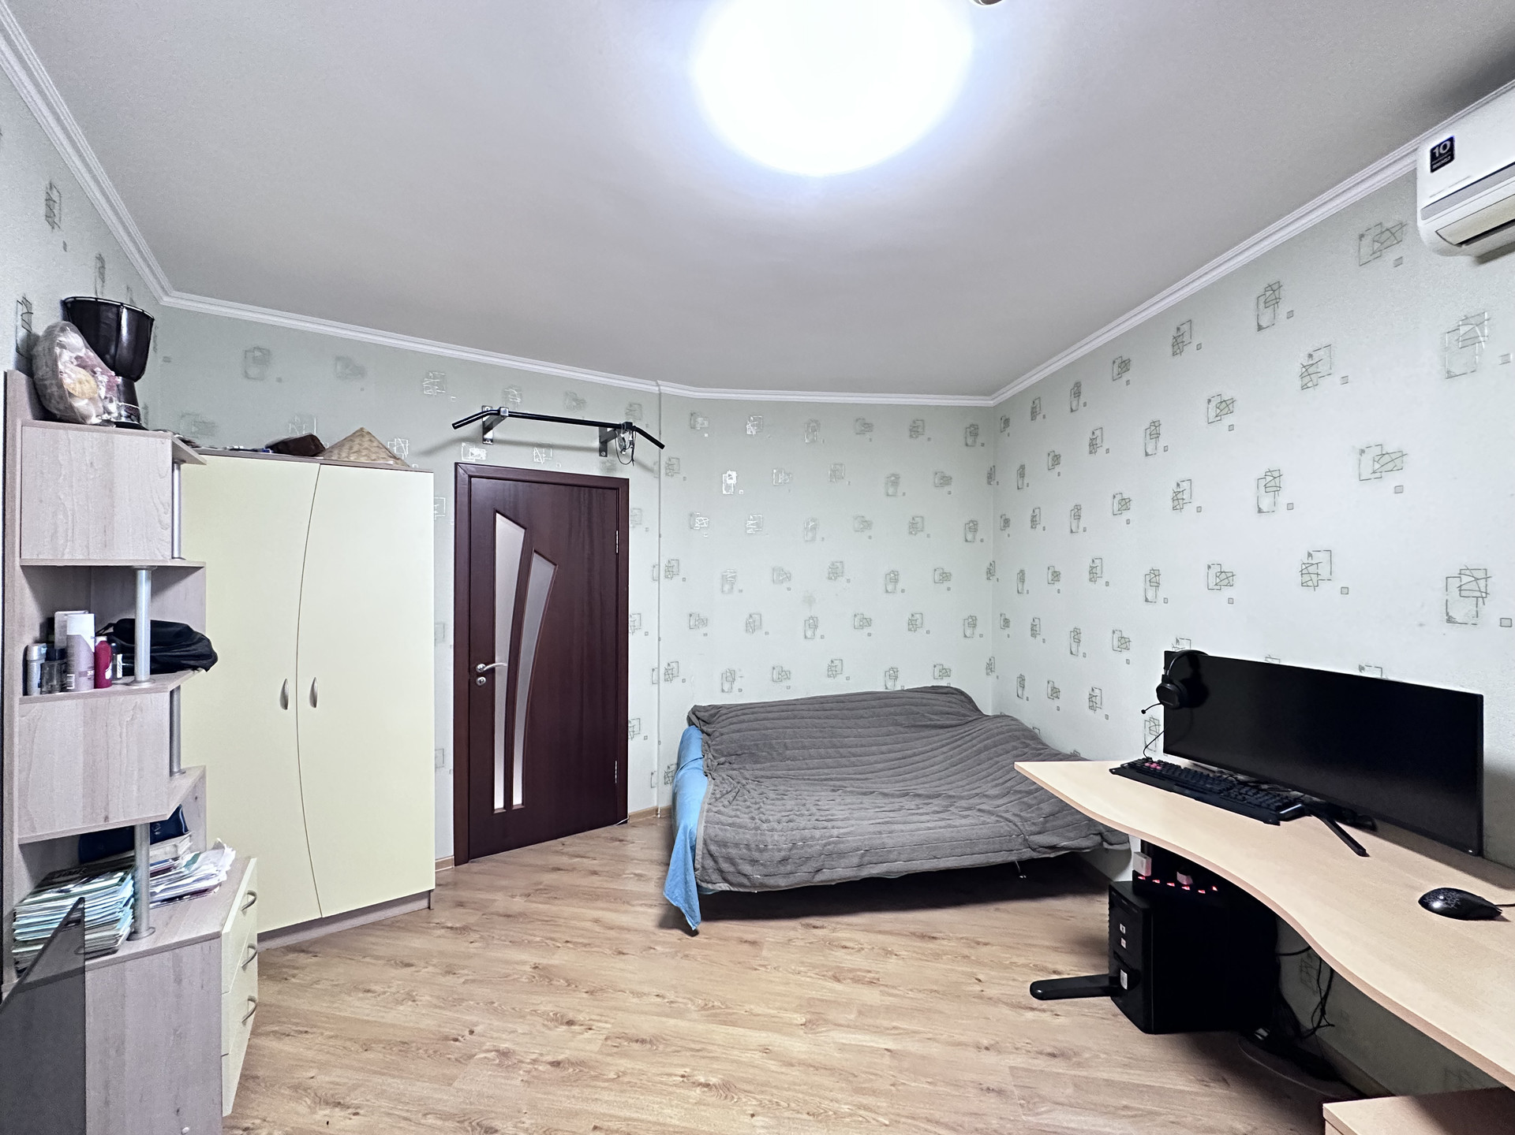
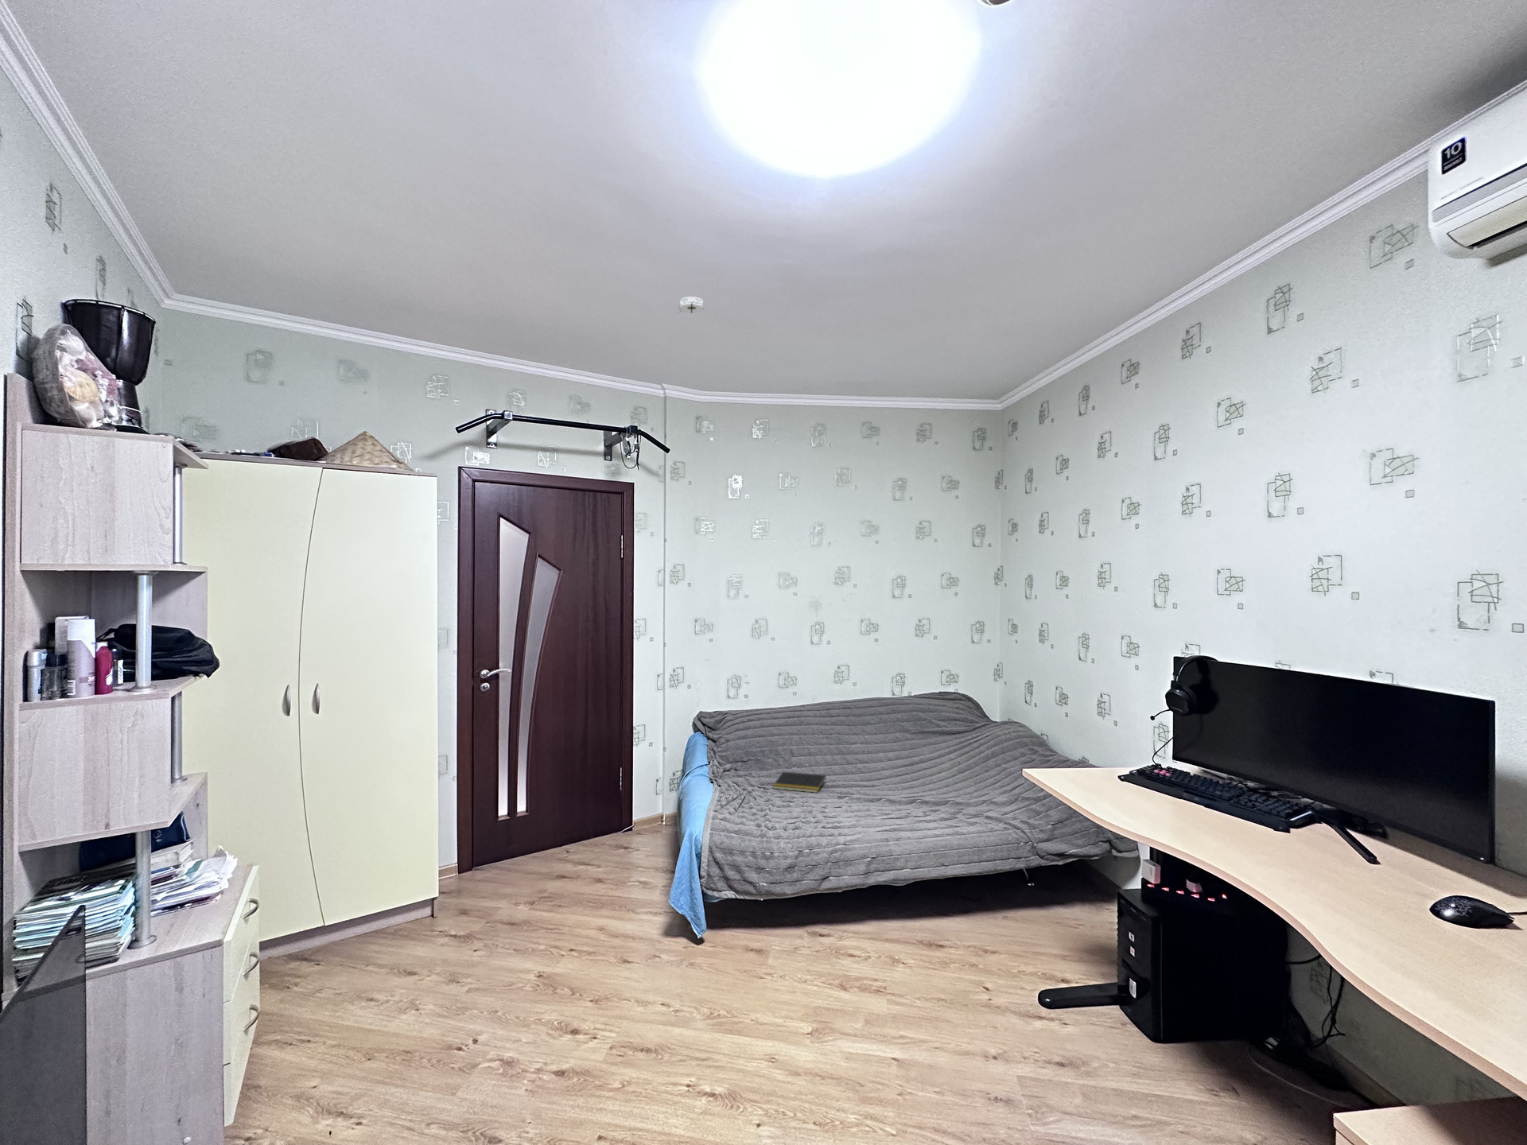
+ notepad [772,771,827,794]
+ smoke detector [676,296,706,314]
